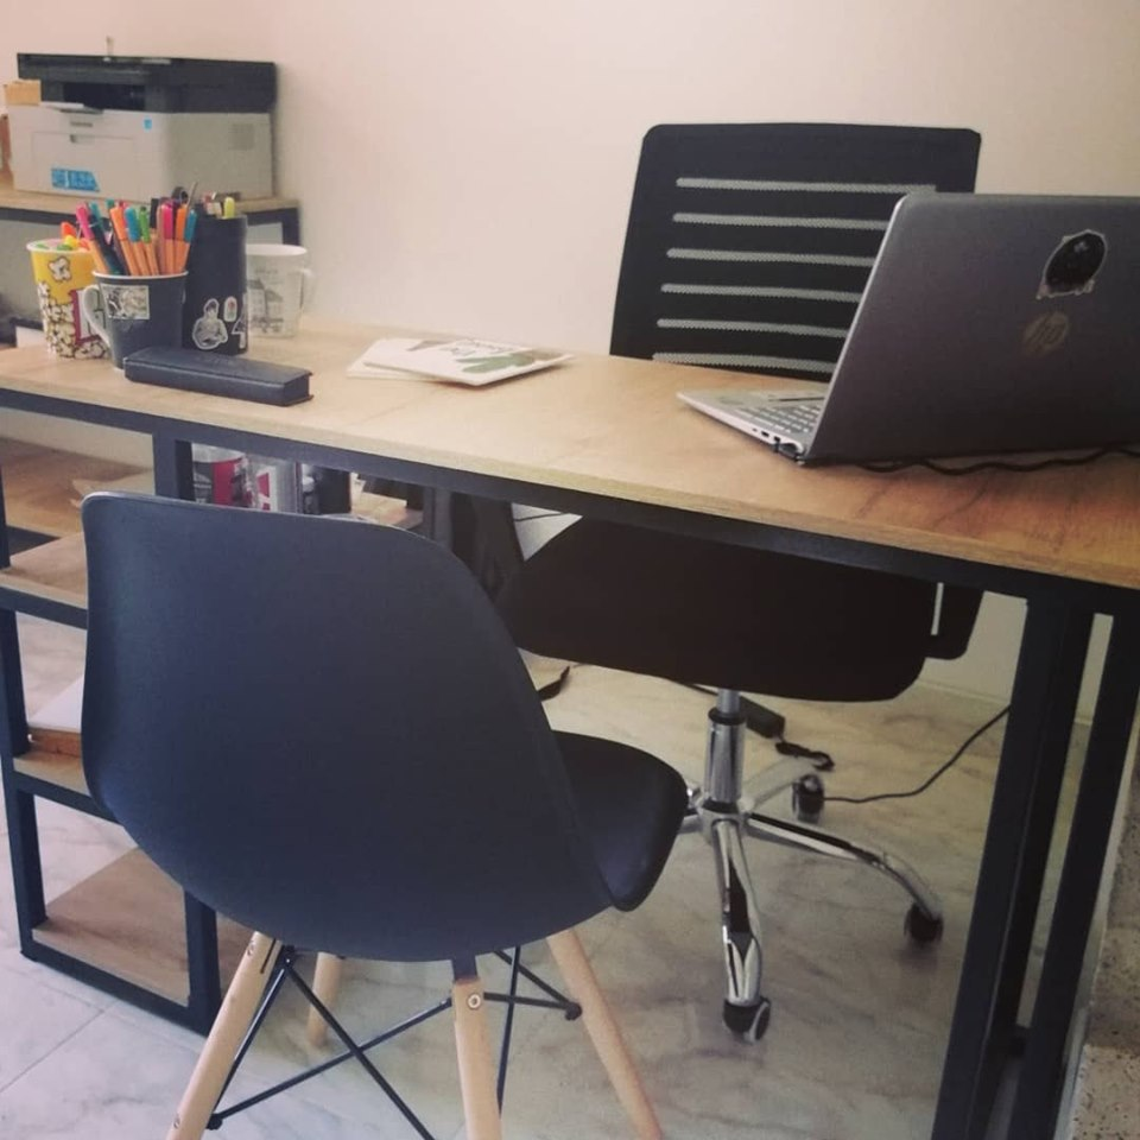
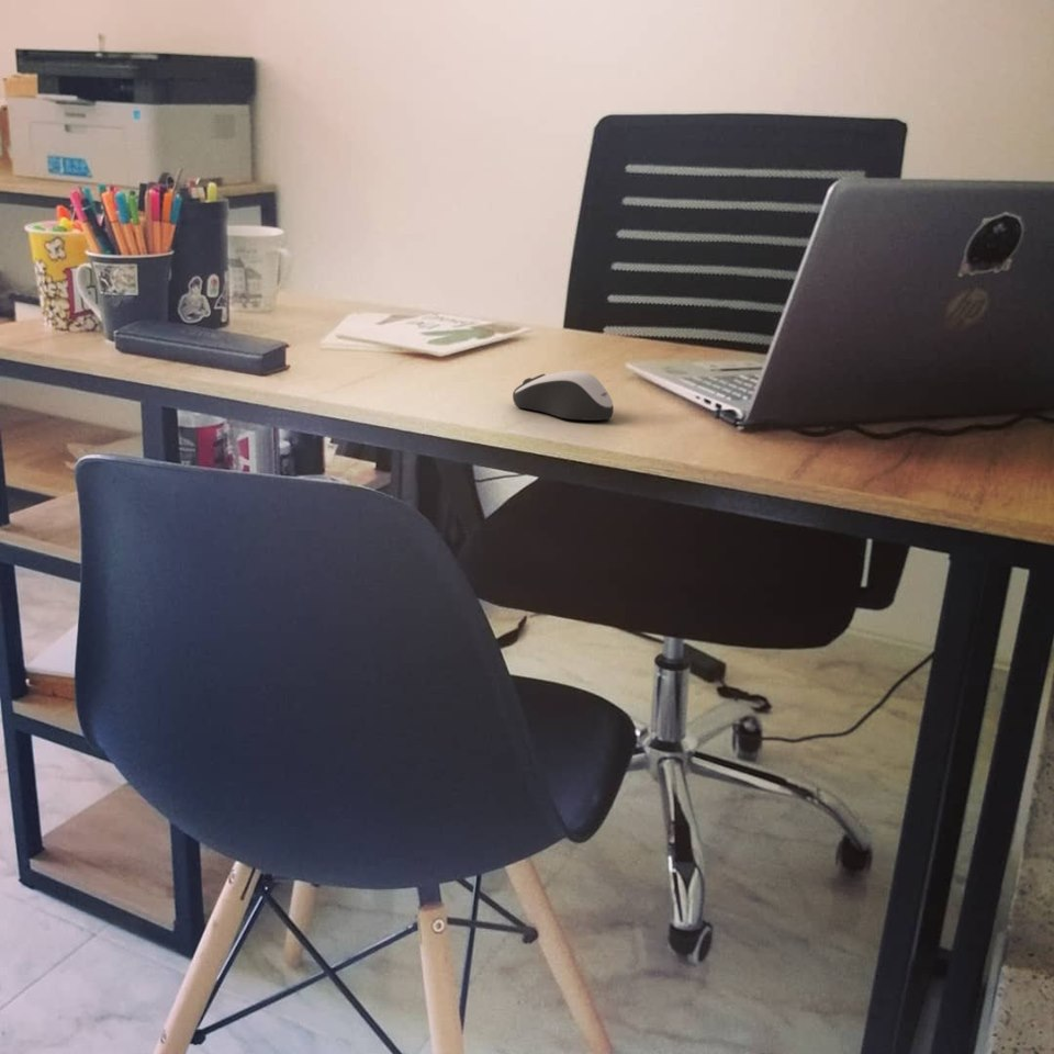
+ computer mouse [512,369,615,422]
